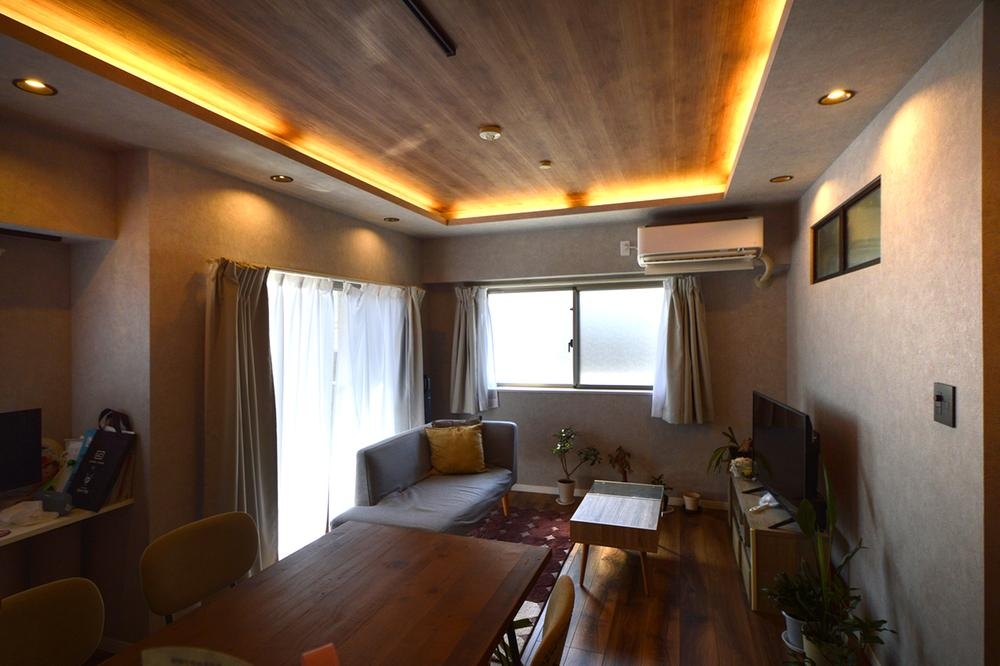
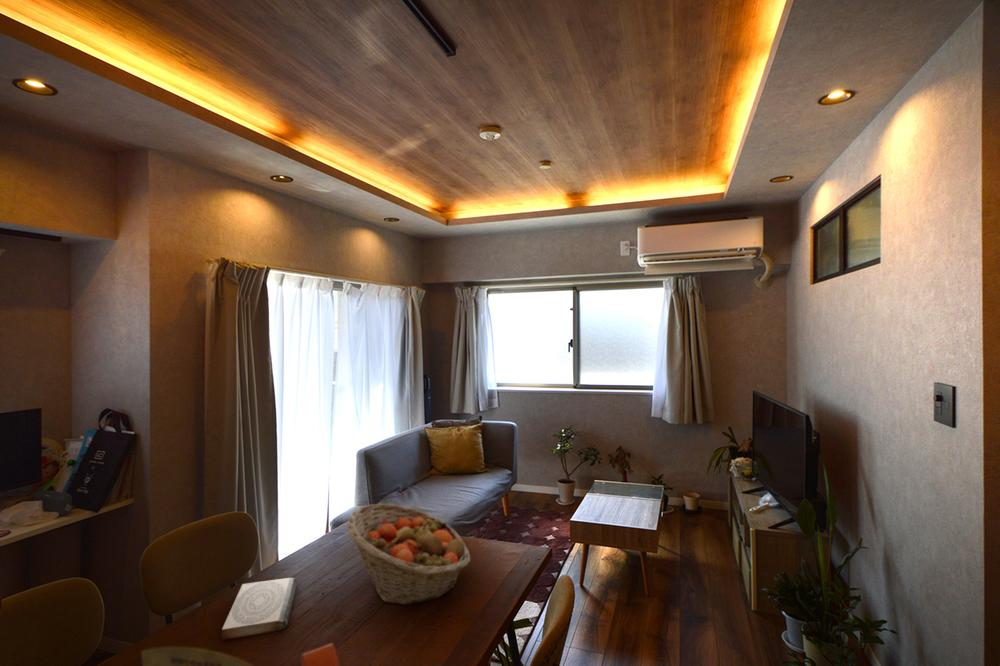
+ fruit basket [347,503,471,606]
+ book [221,576,298,641]
